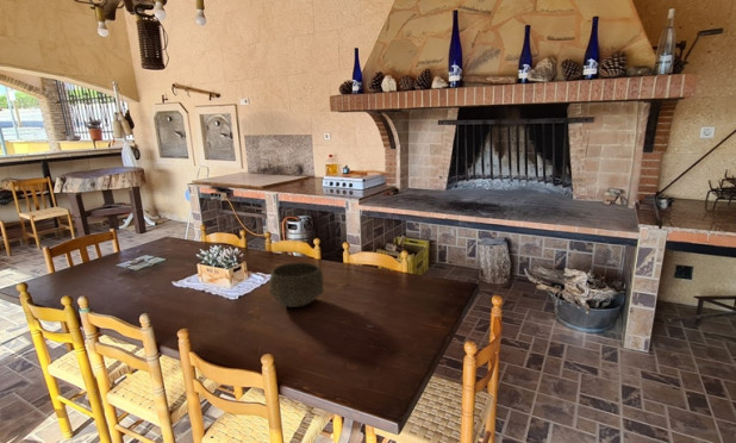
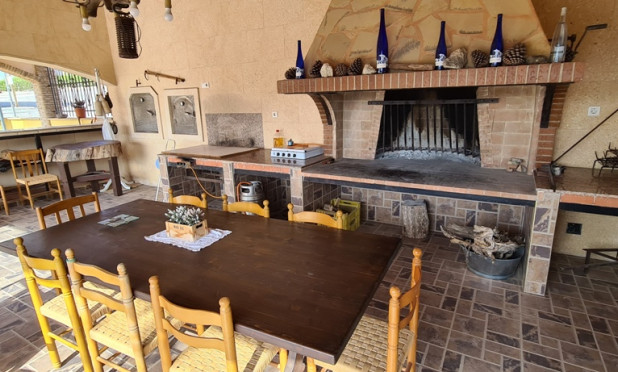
- bowl [268,261,325,308]
